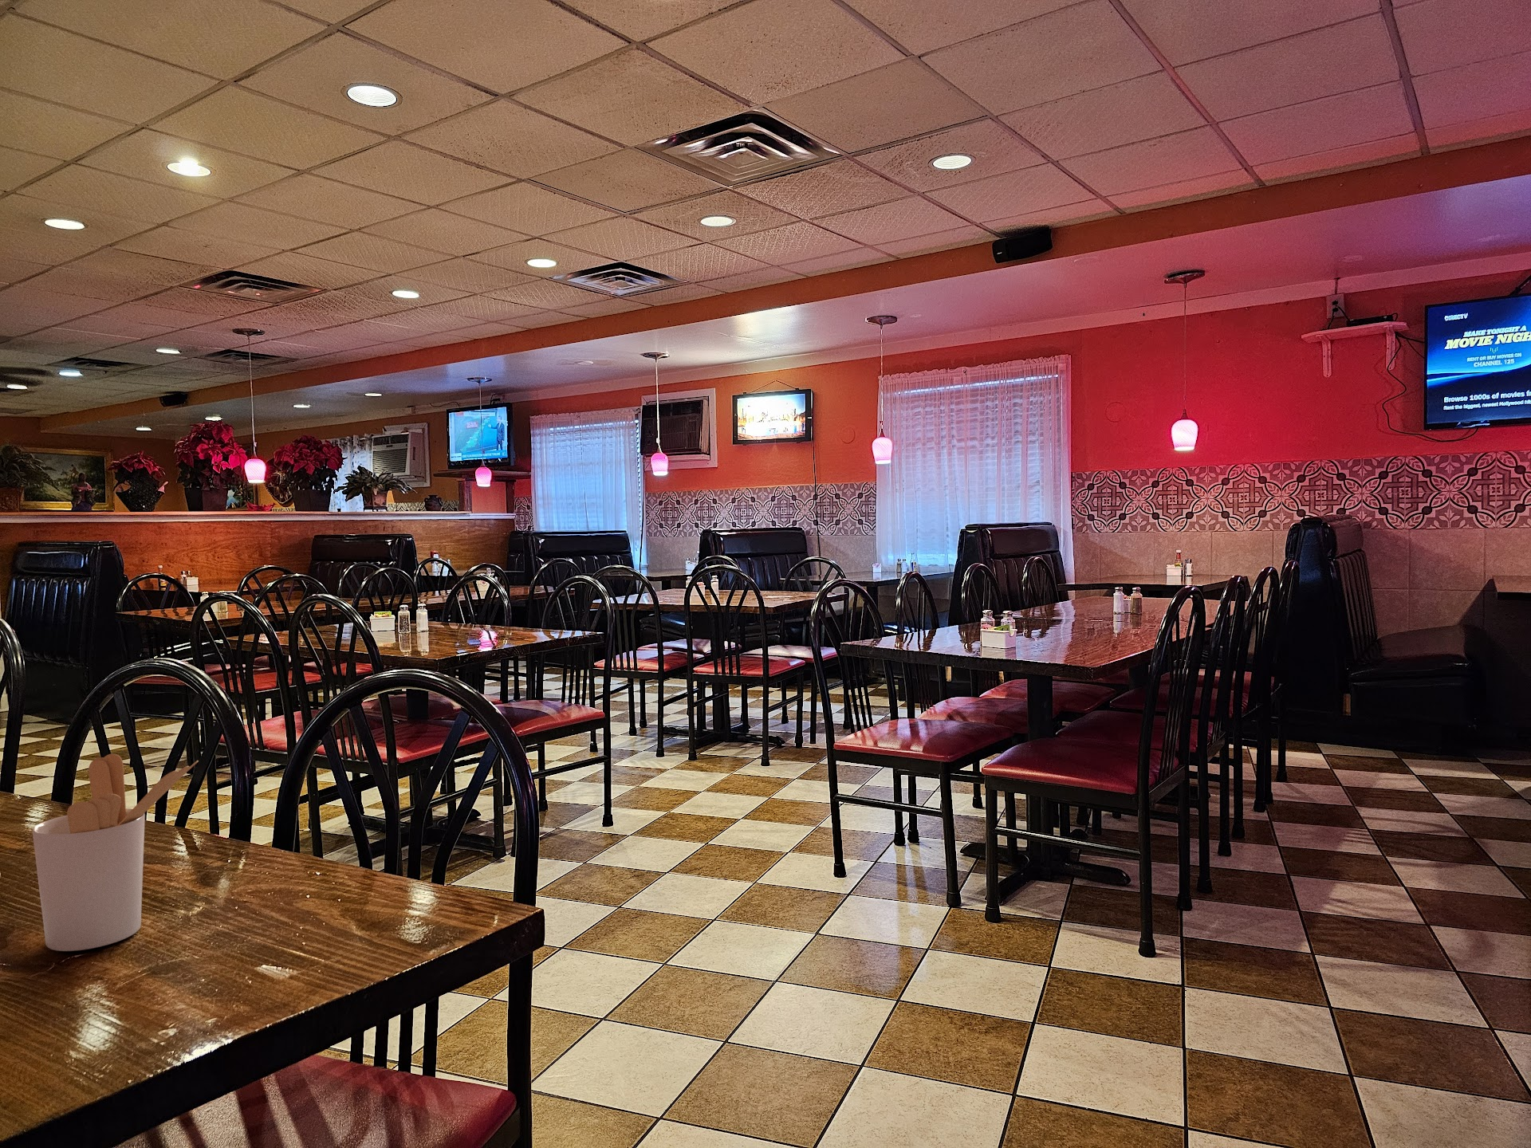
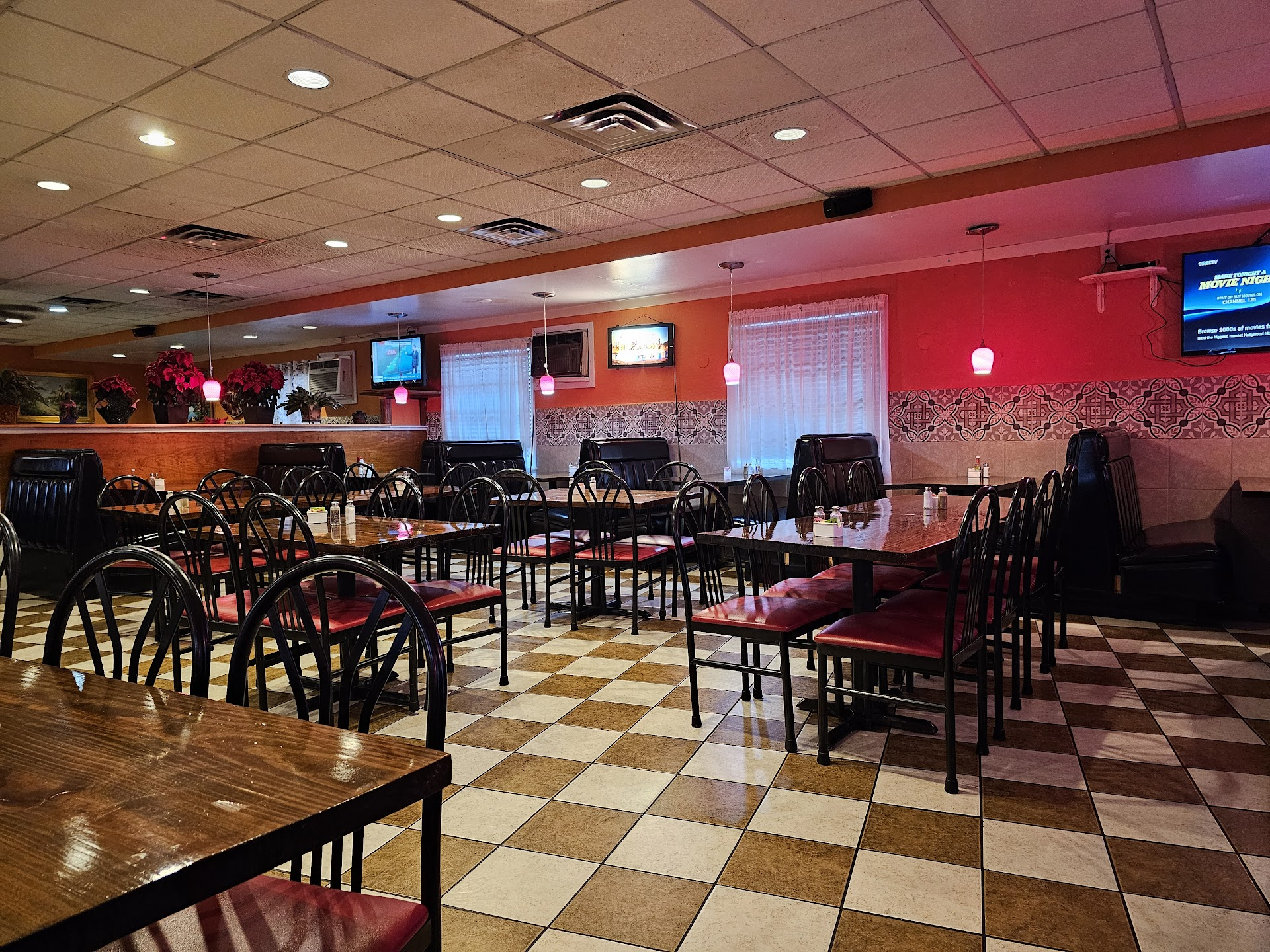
- utensil holder [31,754,199,951]
